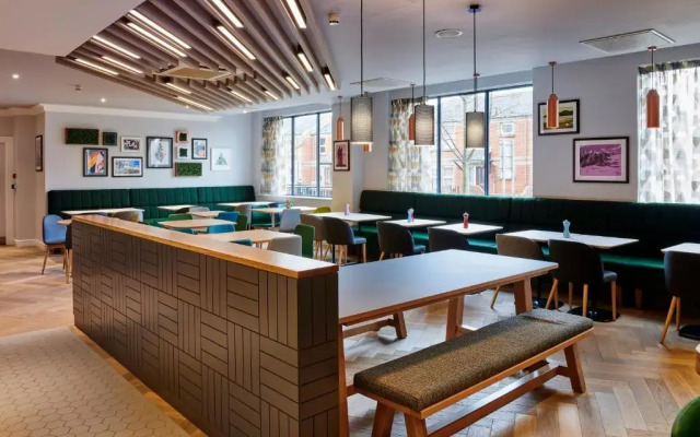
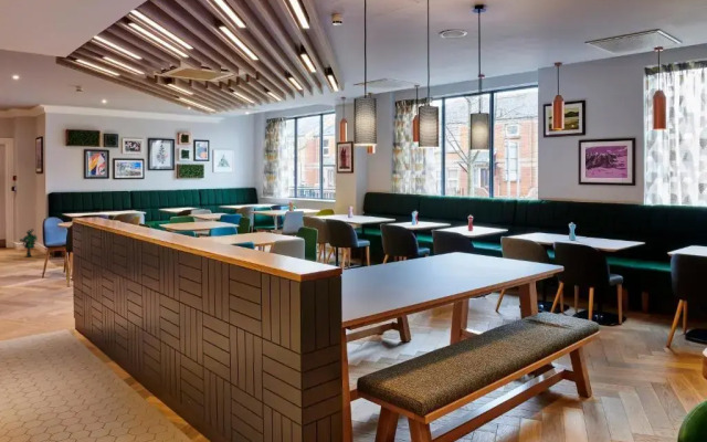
+ decorative plant [19,228,39,259]
